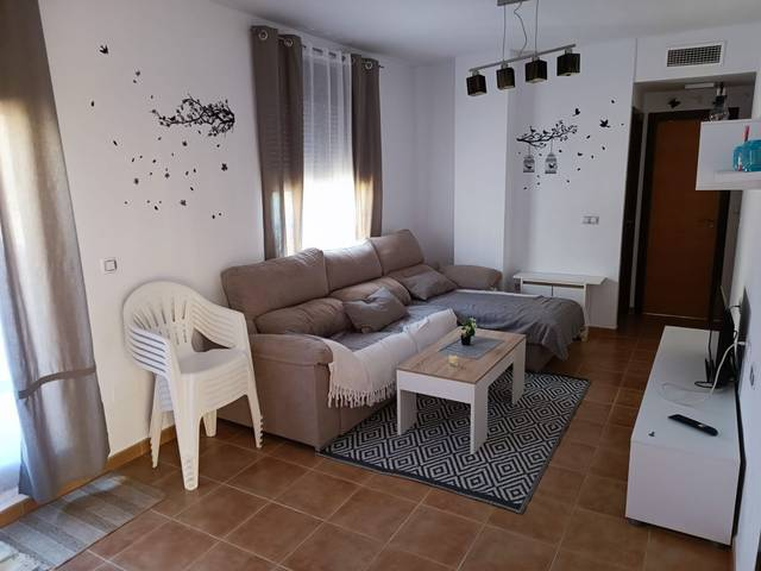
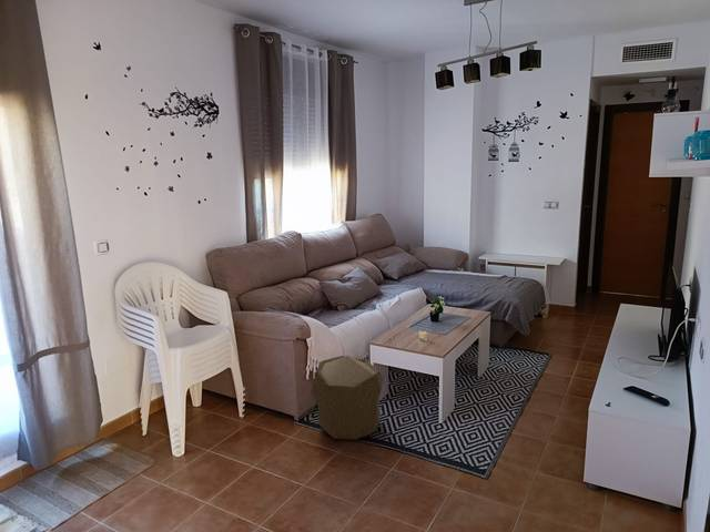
+ pouf [310,355,385,441]
